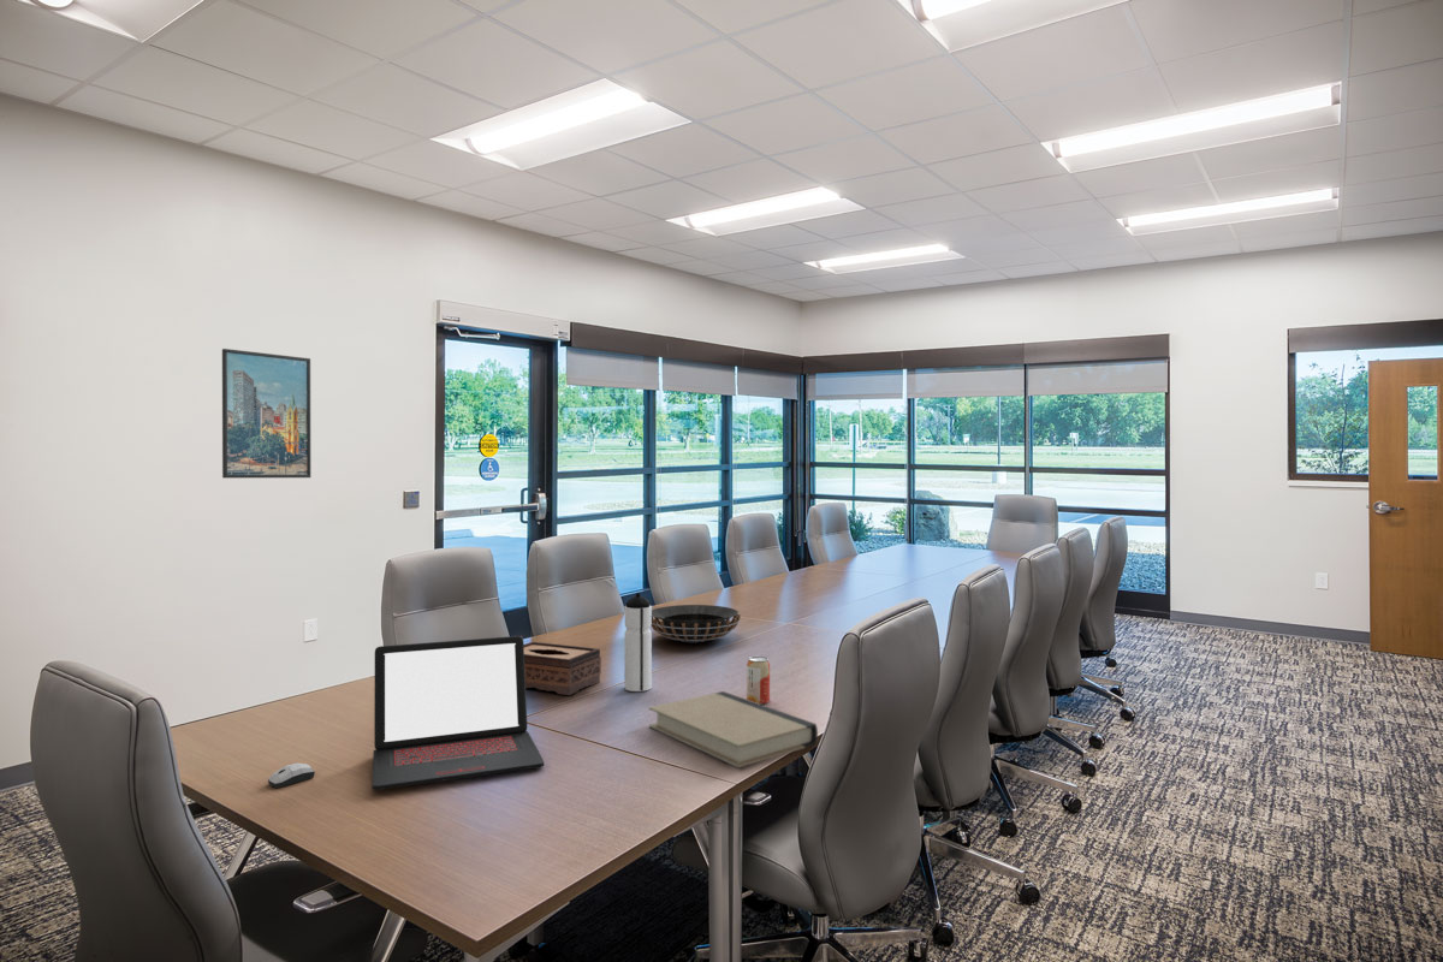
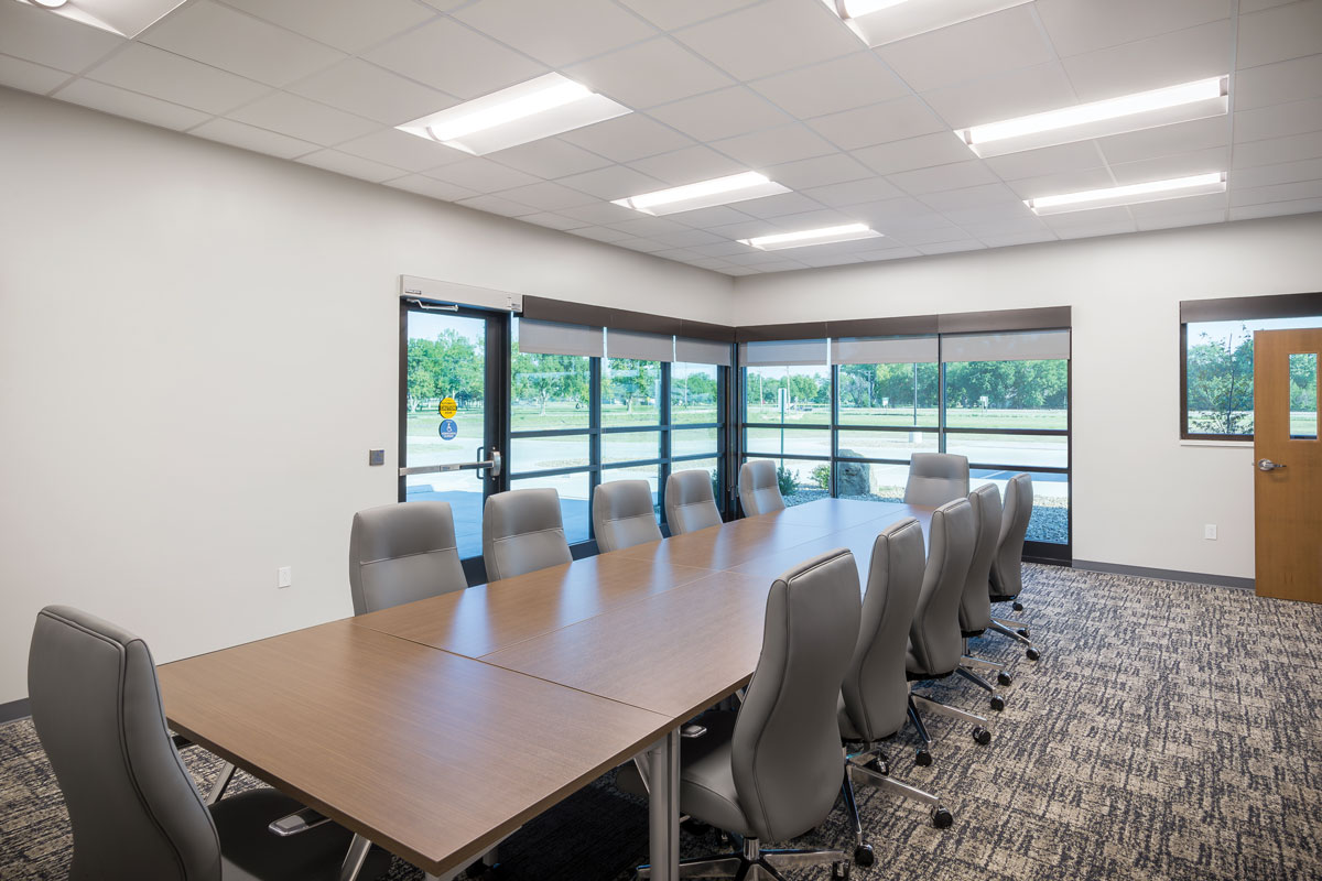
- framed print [221,348,311,480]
- beverage can [746,655,771,705]
- water bottle [623,592,653,693]
- decorative bowl [651,604,742,643]
- laptop [370,635,545,791]
- tissue box [523,641,602,696]
- book [648,690,819,768]
- computer mouse [267,762,316,789]
